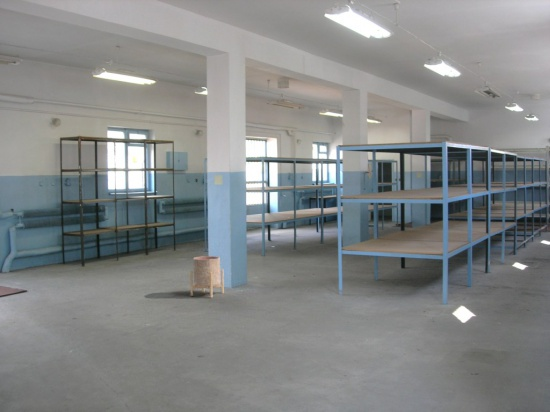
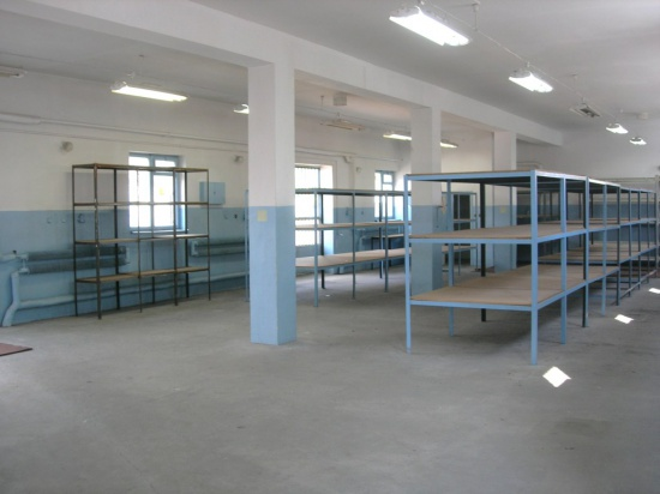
- planter [189,255,225,298]
